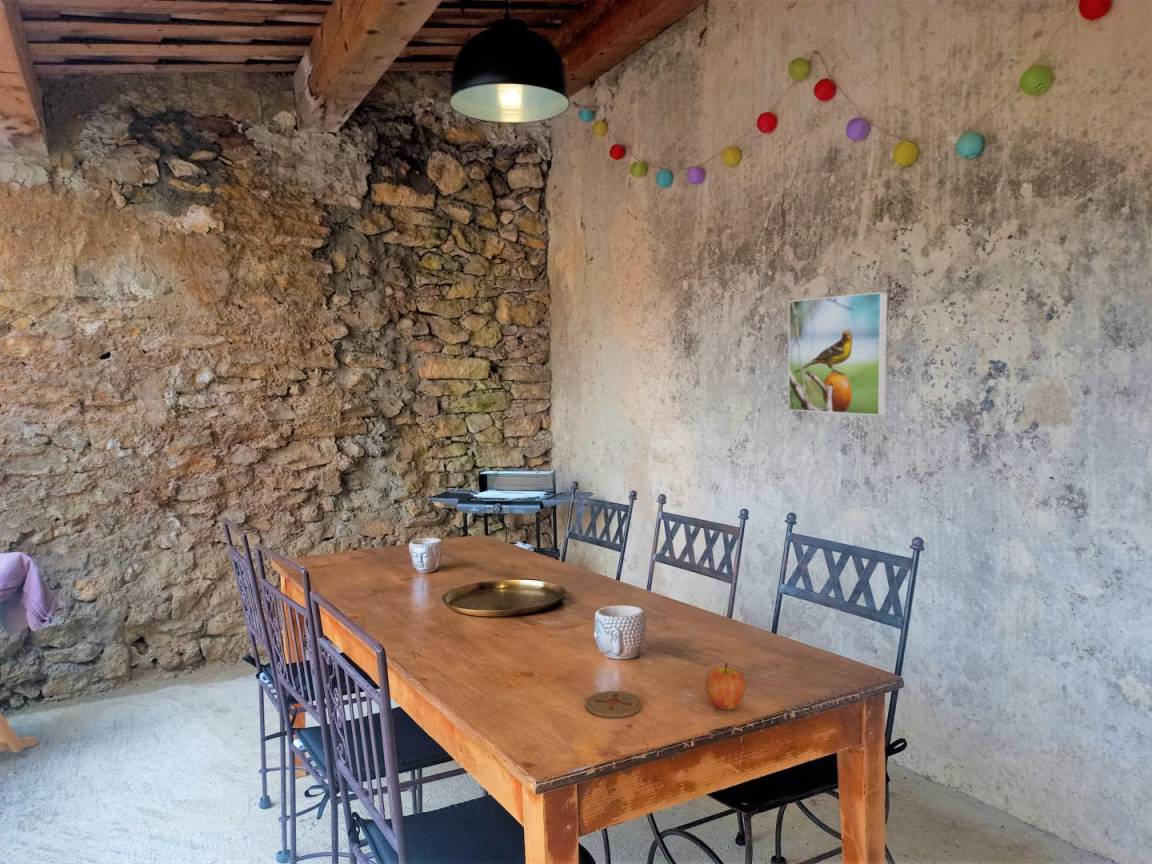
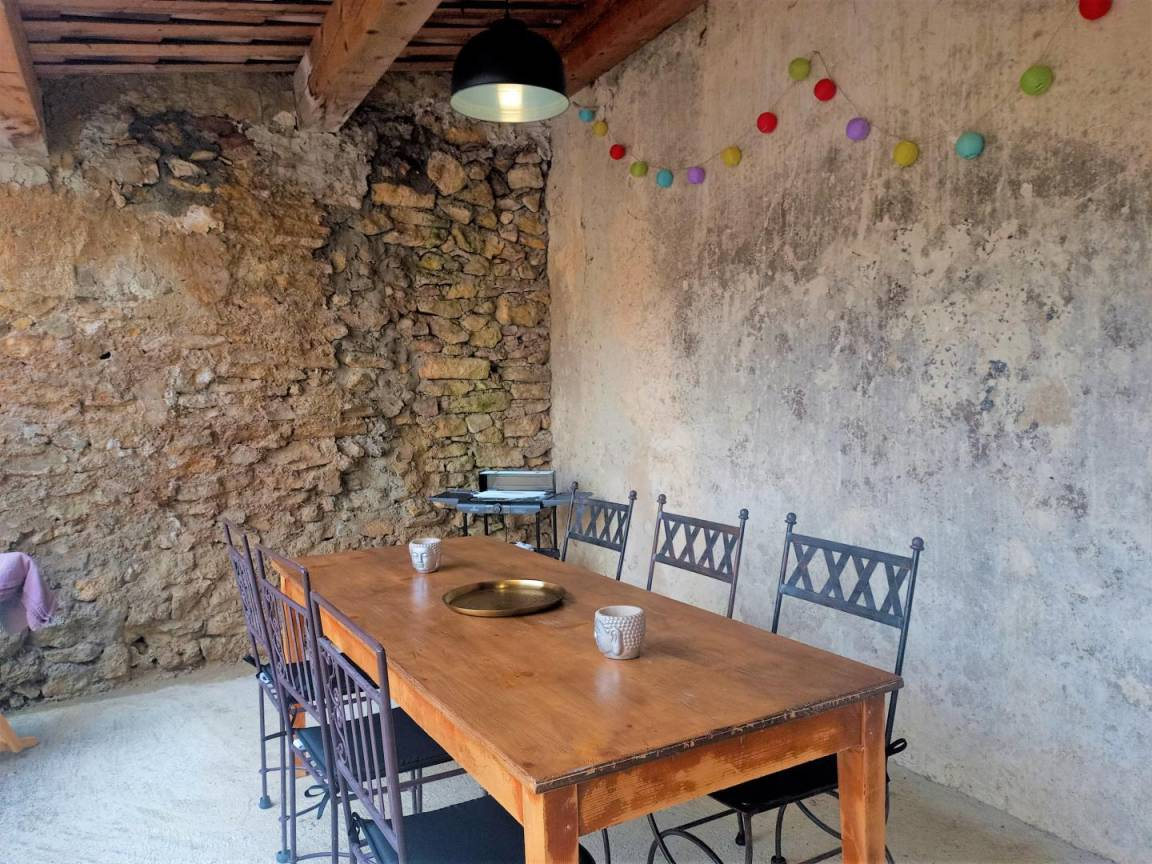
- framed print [787,291,888,417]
- apple [704,662,747,711]
- coaster [584,690,643,718]
